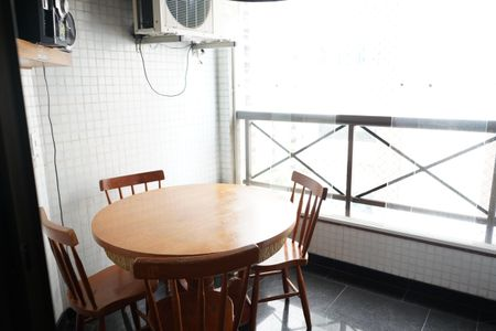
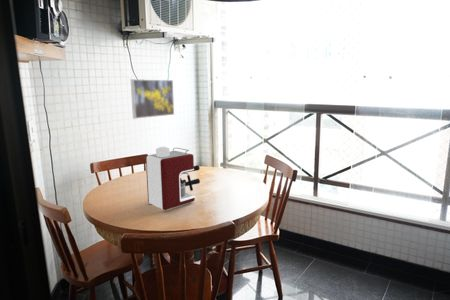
+ coffee maker [145,146,201,211]
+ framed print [130,78,175,120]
